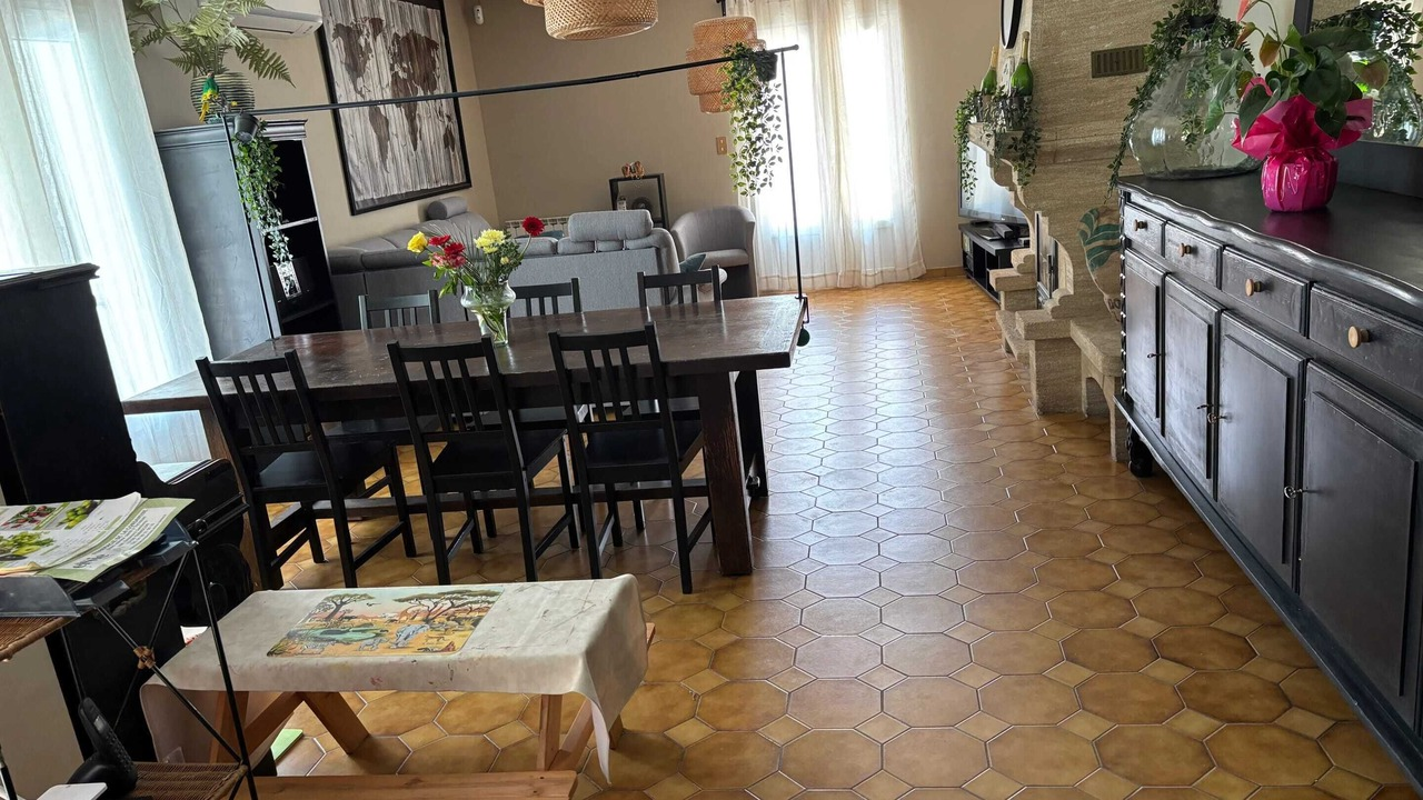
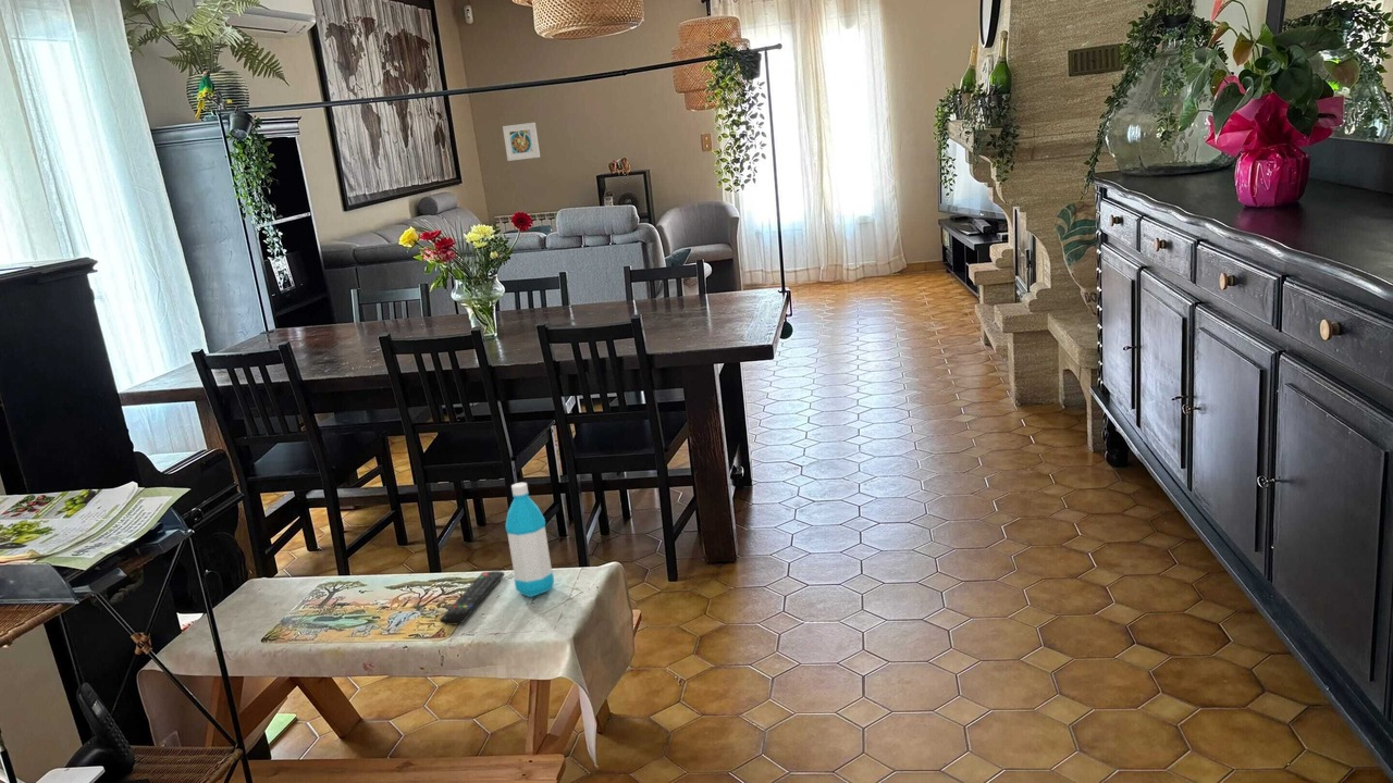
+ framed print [502,122,541,162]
+ remote control [439,570,505,626]
+ water bottle [505,482,555,598]
